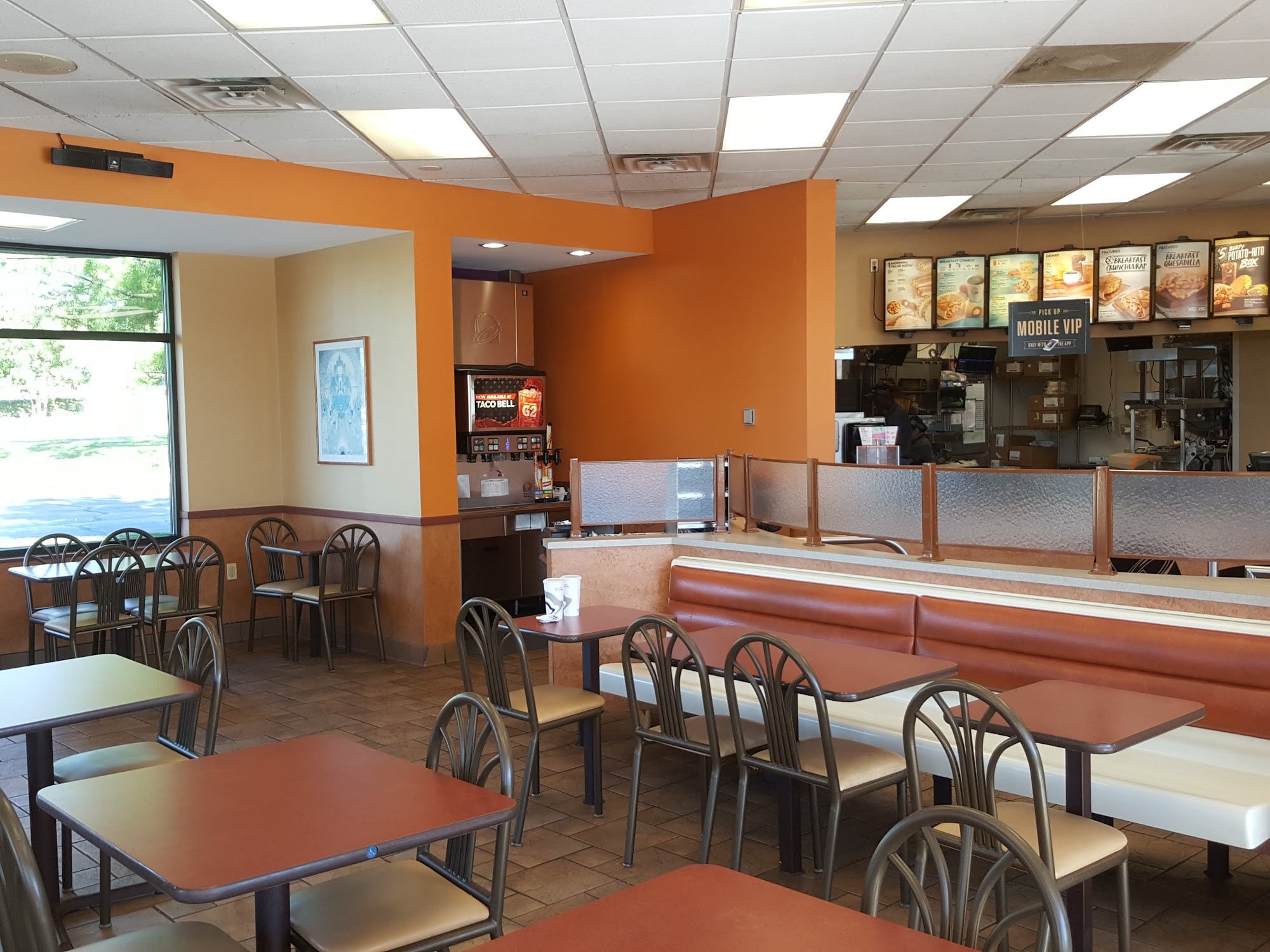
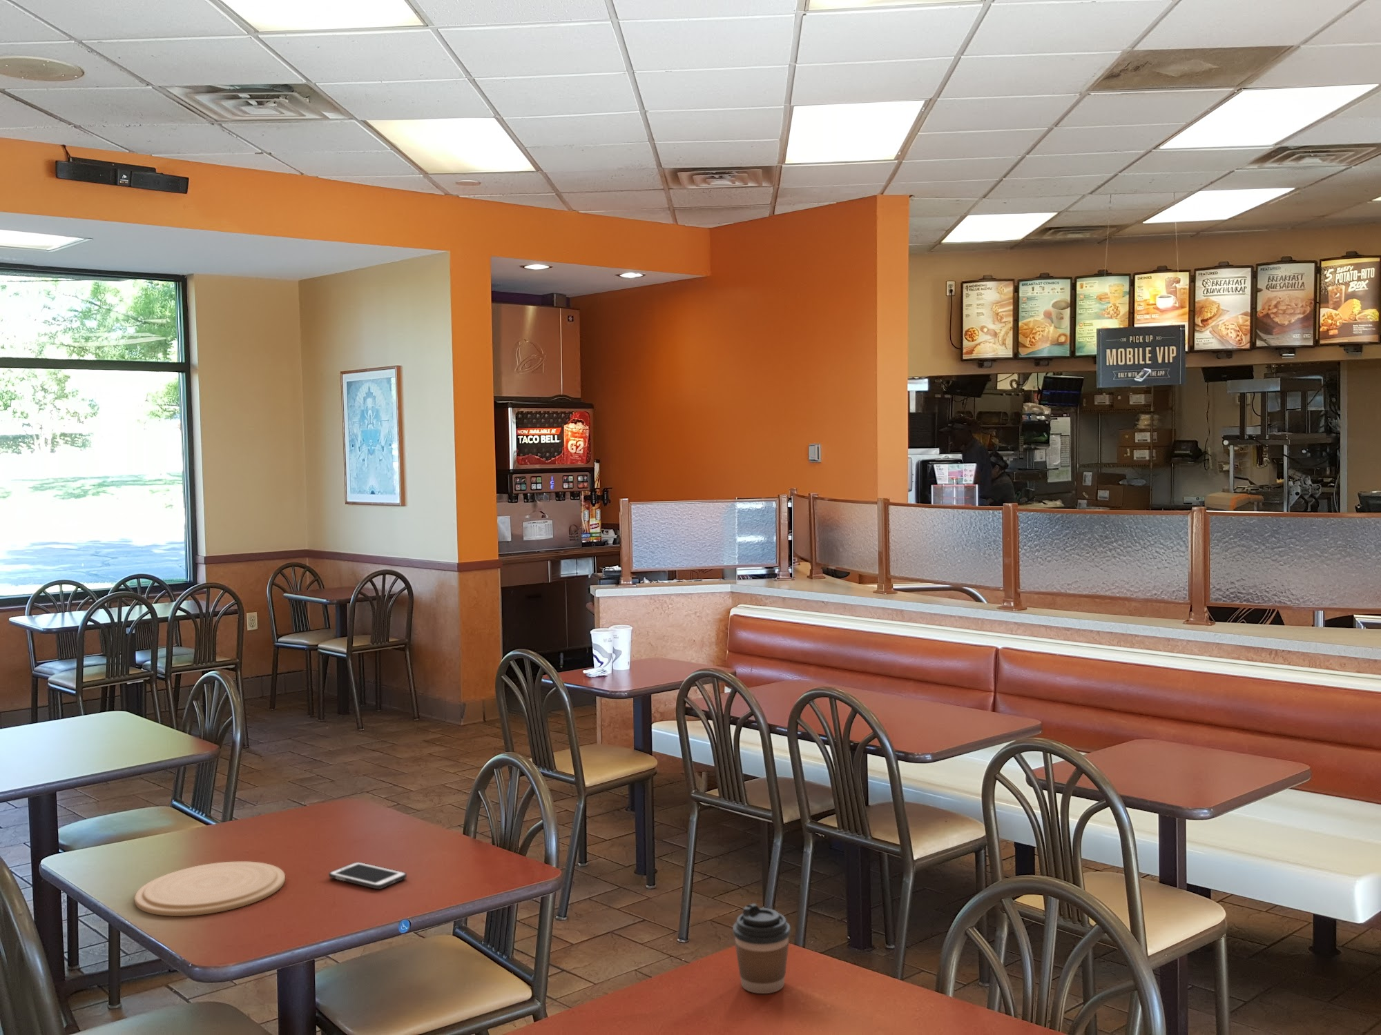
+ coffee cup [732,903,792,995]
+ cell phone [328,861,408,890]
+ plate [134,861,286,916]
